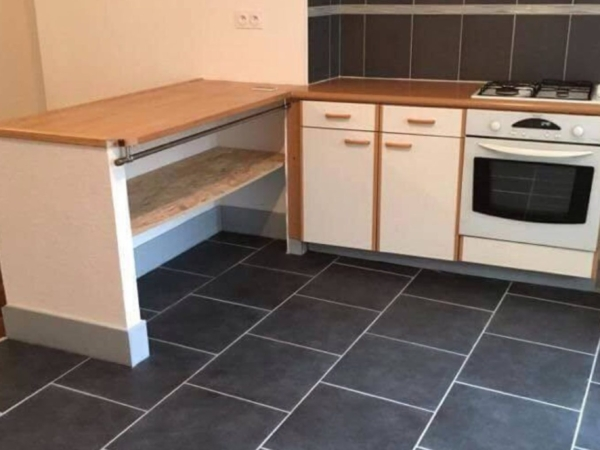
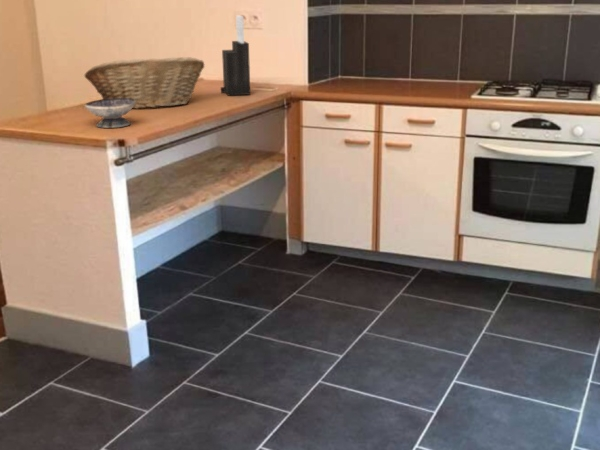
+ fruit basket [83,56,205,110]
+ bowl [84,98,136,129]
+ knife block [220,14,251,97]
